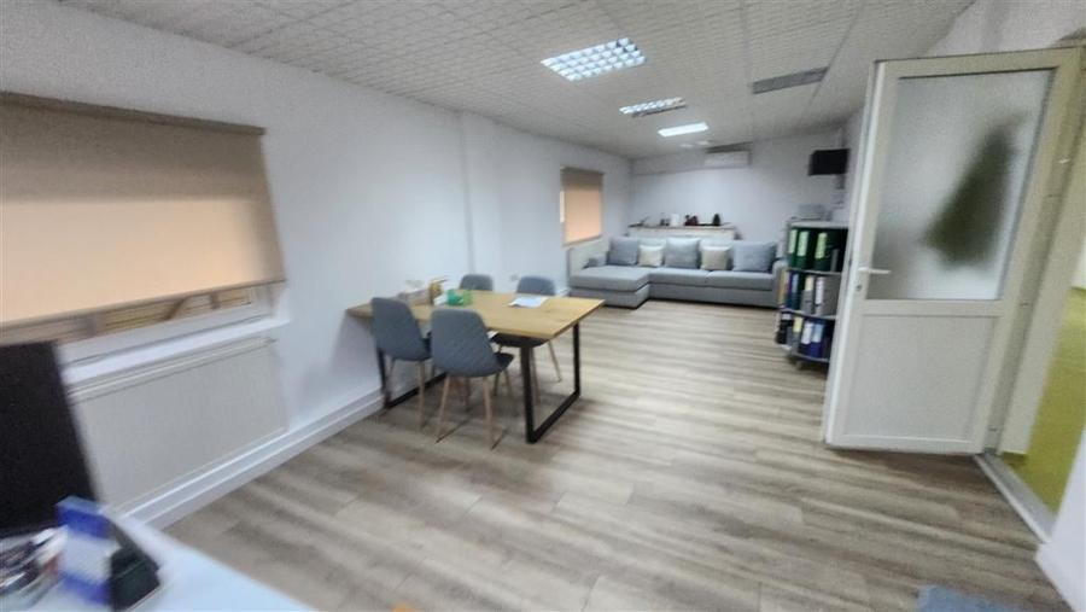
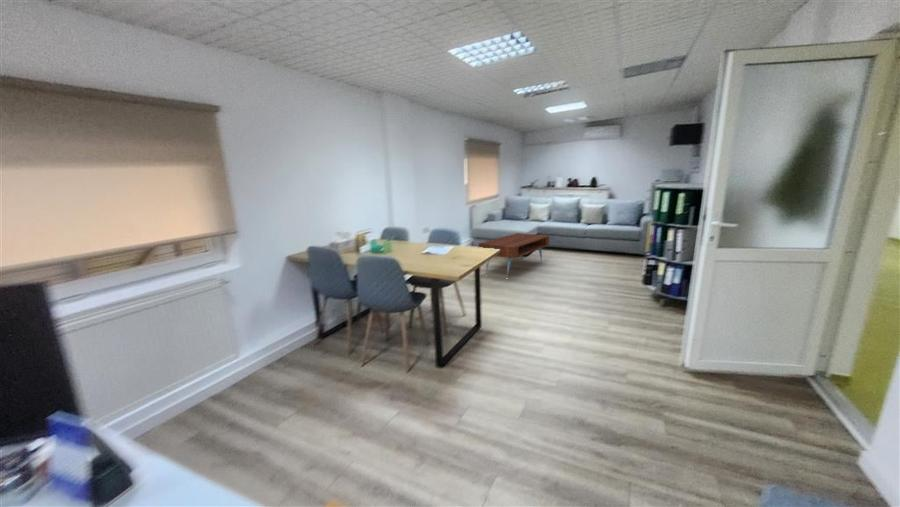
+ coffee table [478,232,550,277]
